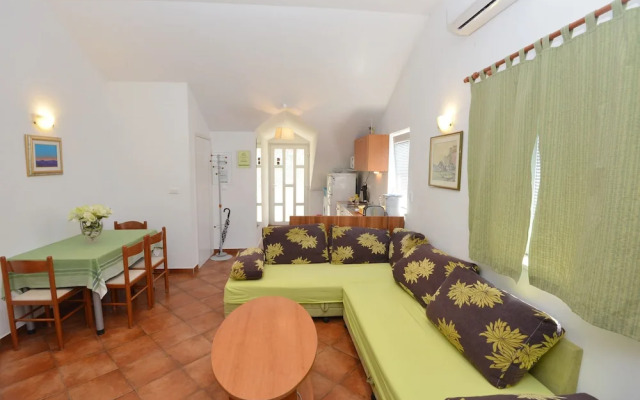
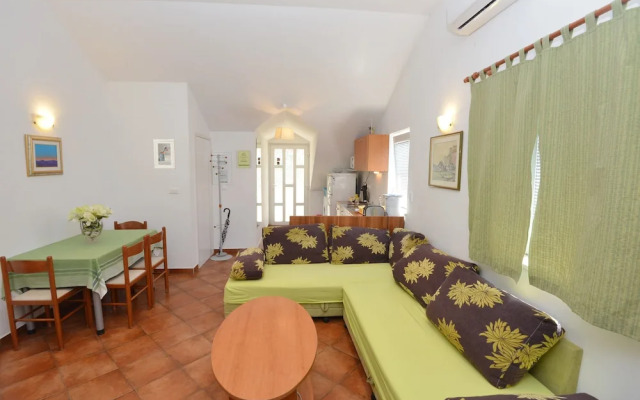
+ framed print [153,138,176,170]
